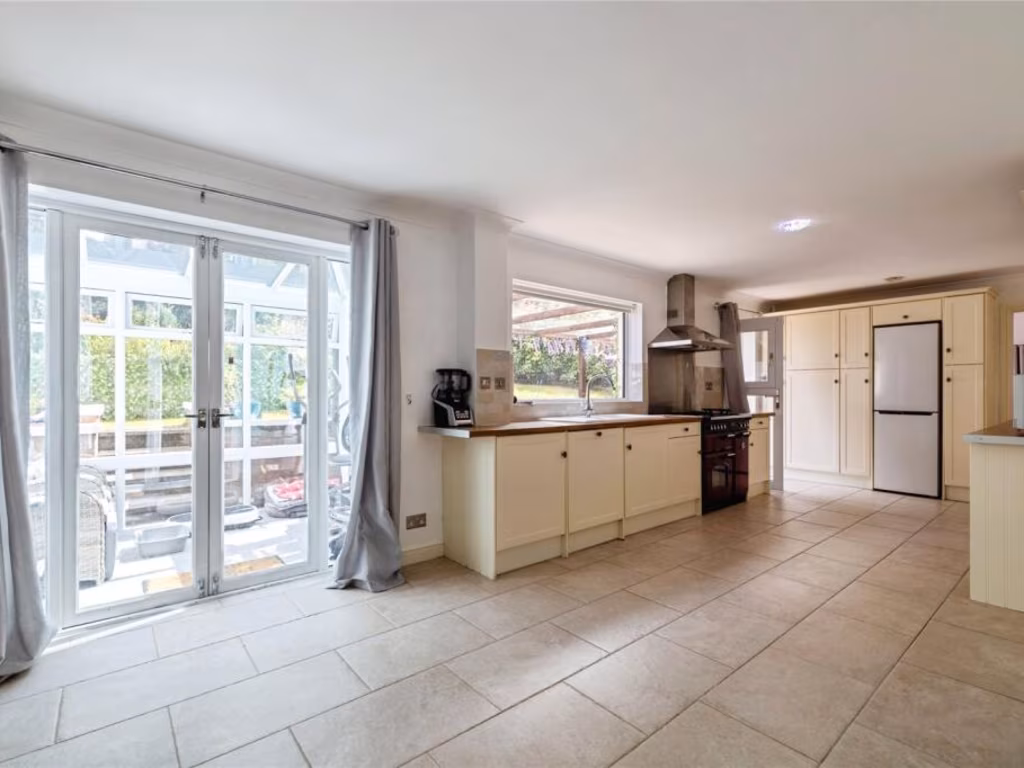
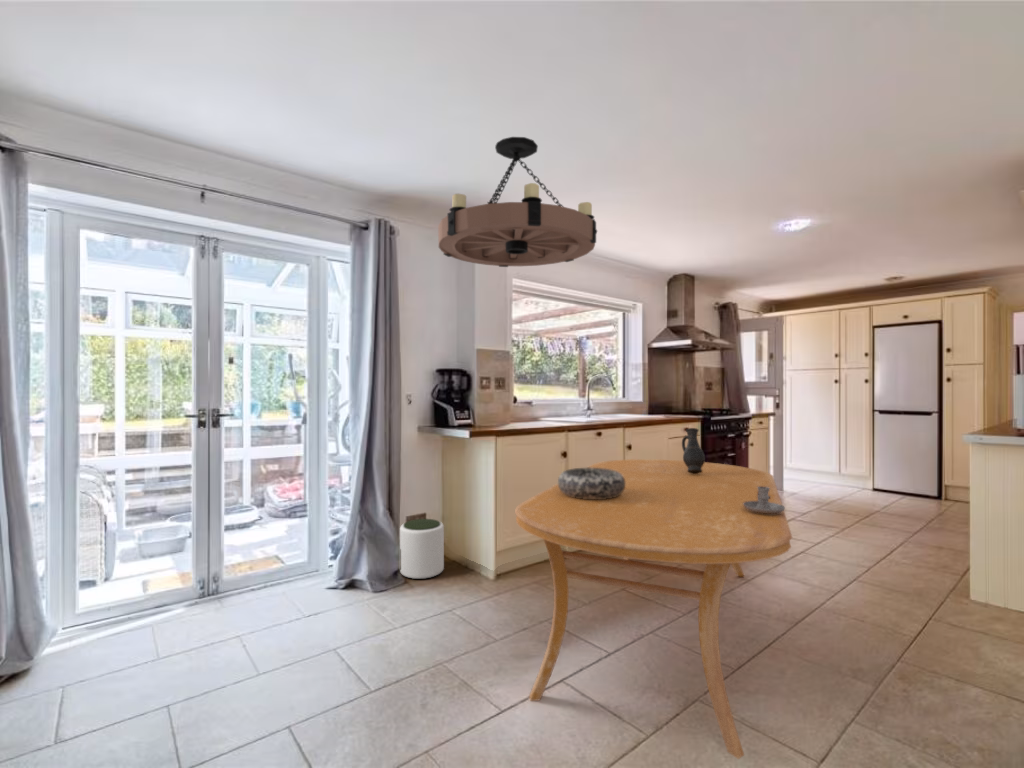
+ jug [681,427,706,474]
+ chandelier [437,136,598,268]
+ decorative bowl [557,467,625,499]
+ plant pot [399,518,445,580]
+ dining table [514,458,793,760]
+ candle holder [743,486,786,514]
